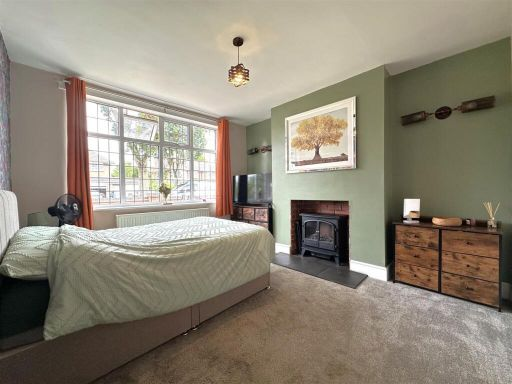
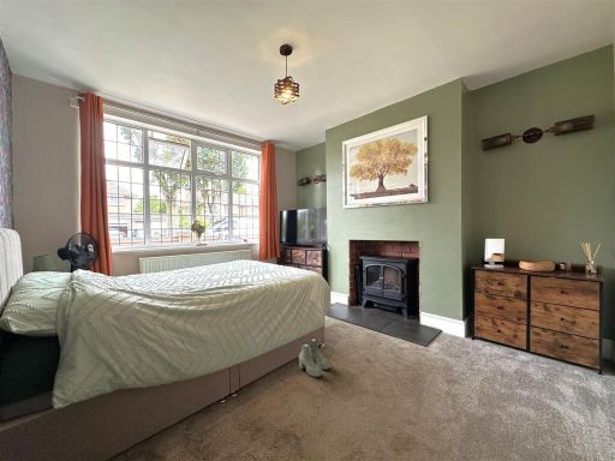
+ boots [298,336,332,378]
